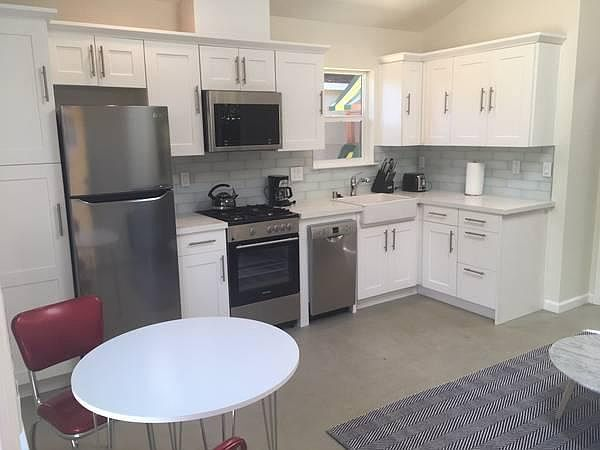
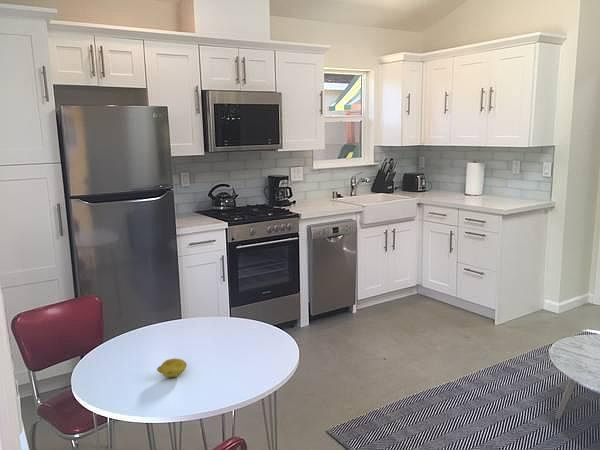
+ fruit [156,357,188,378]
